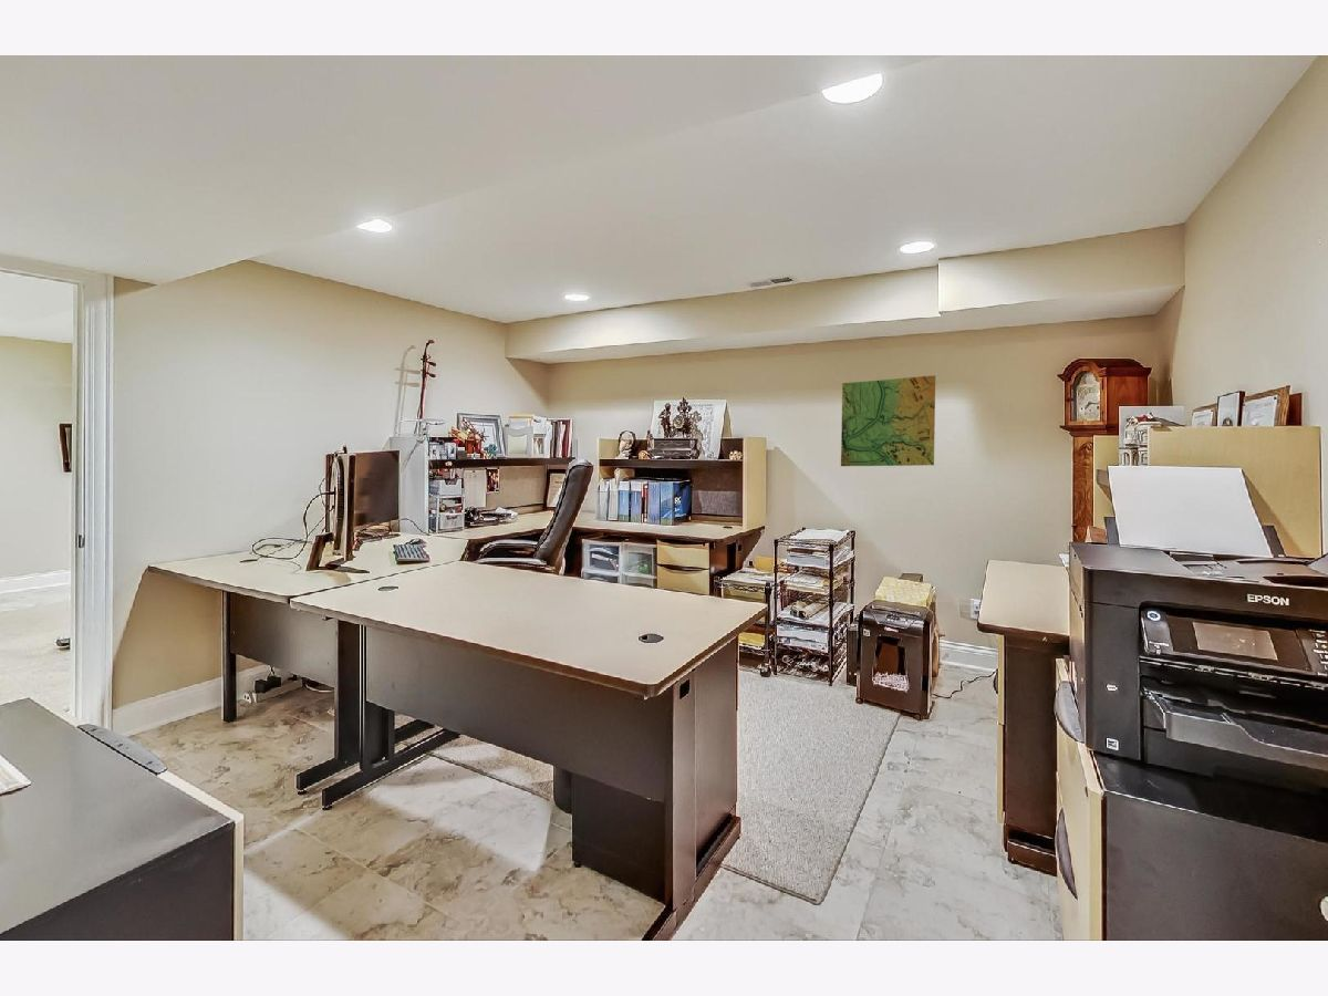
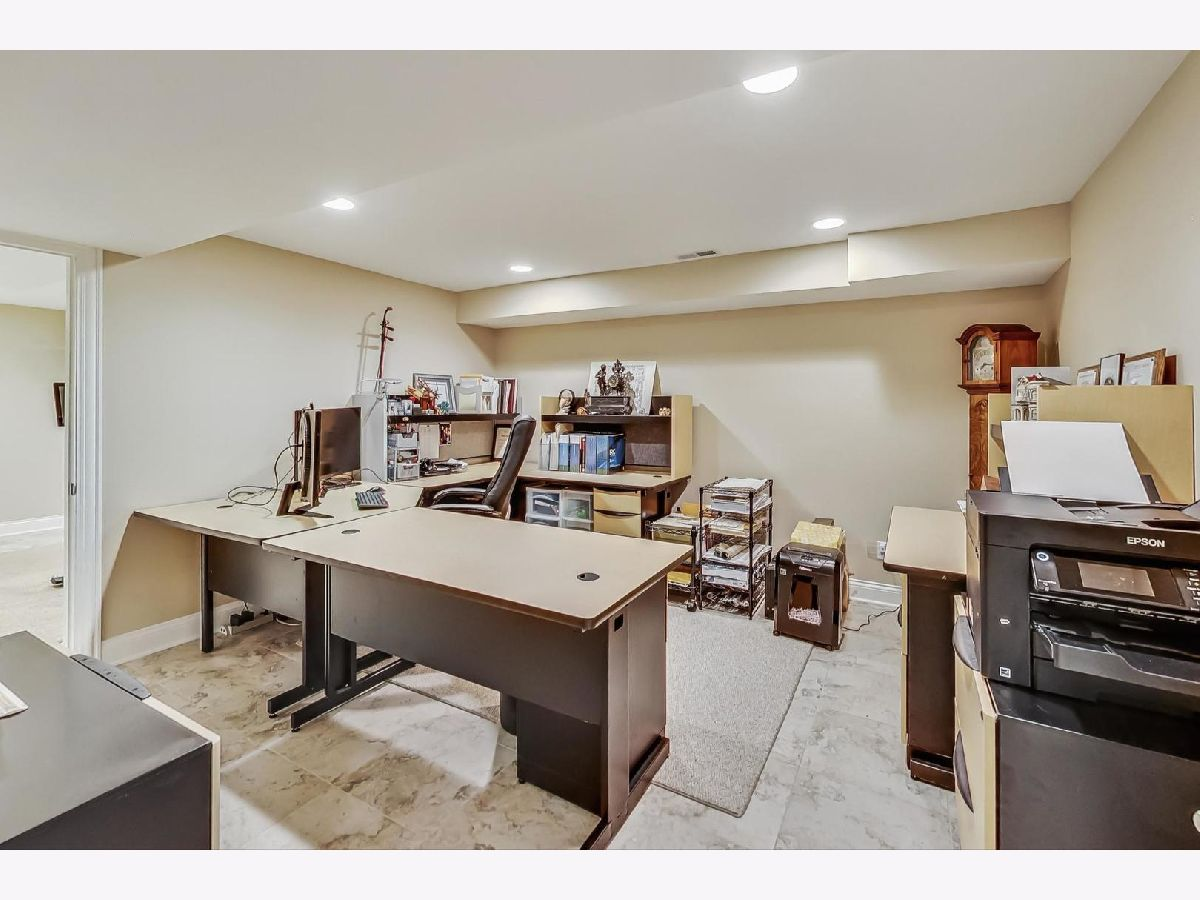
- map [840,374,936,467]
